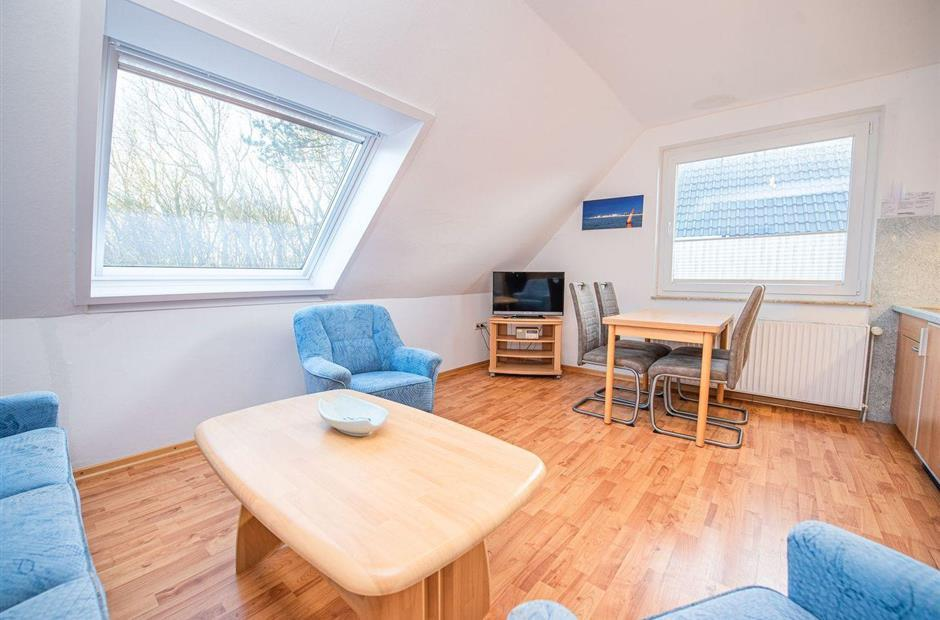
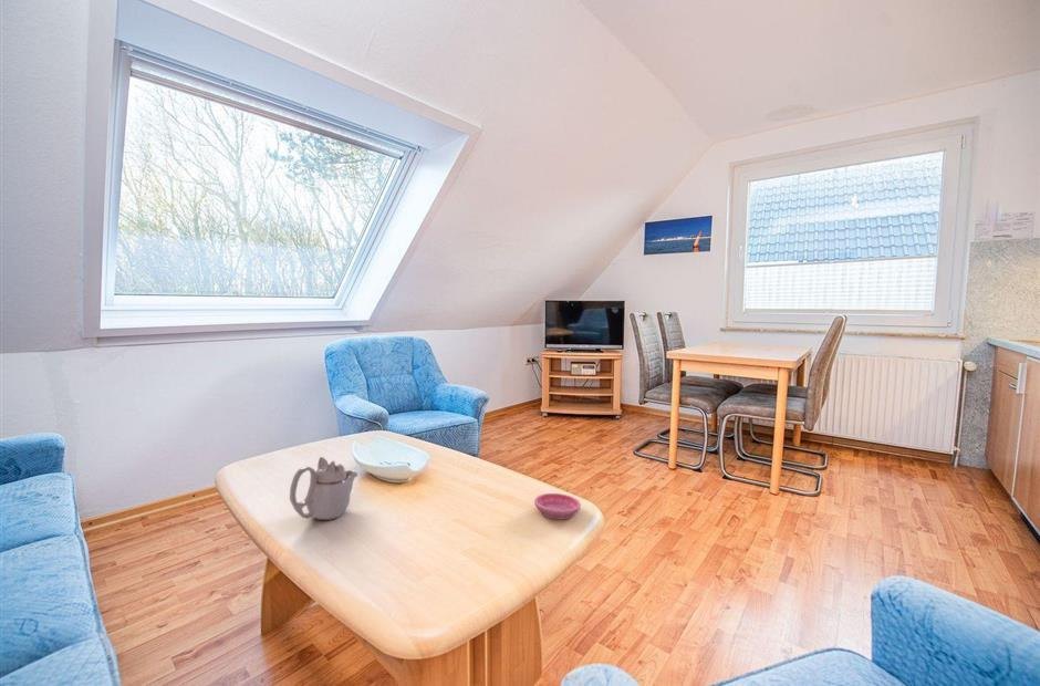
+ saucer [533,492,582,520]
+ teapot [289,456,358,521]
